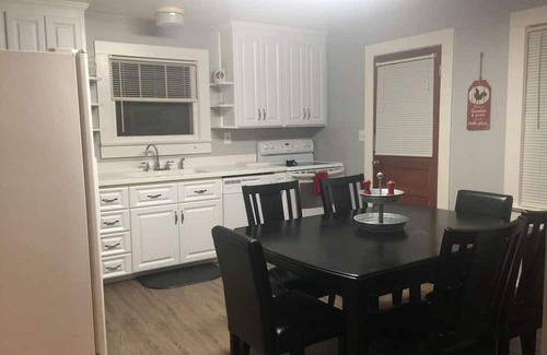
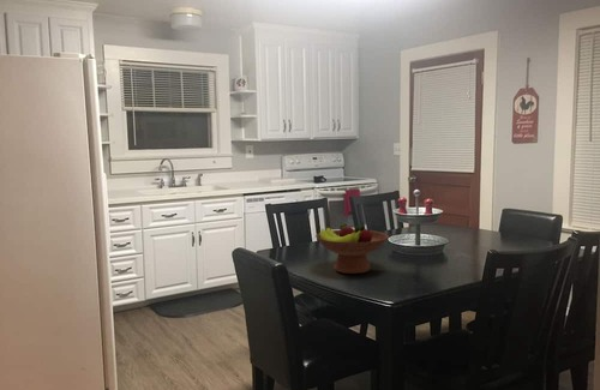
+ fruit bowl [314,223,390,275]
